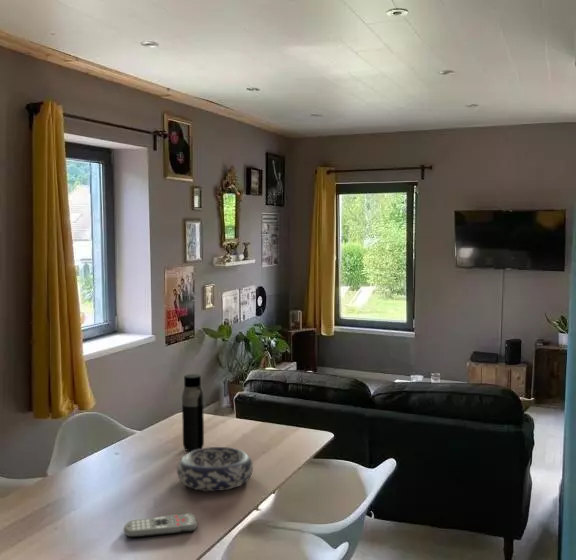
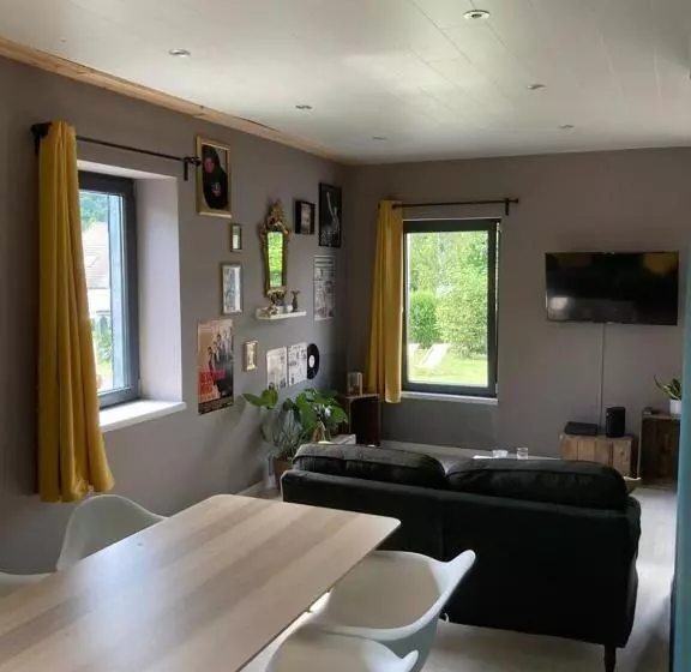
- remote control [123,512,198,538]
- decorative bowl [176,446,254,492]
- water bottle [181,373,205,452]
